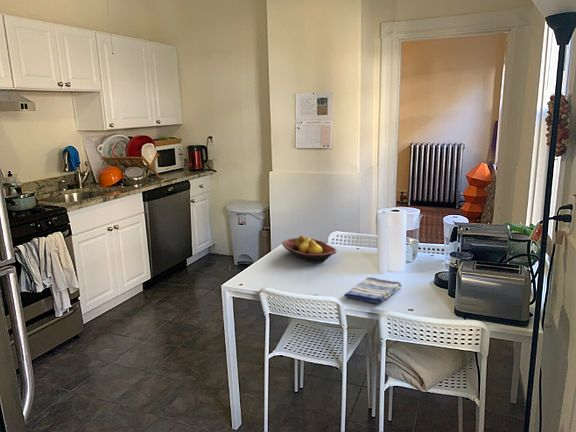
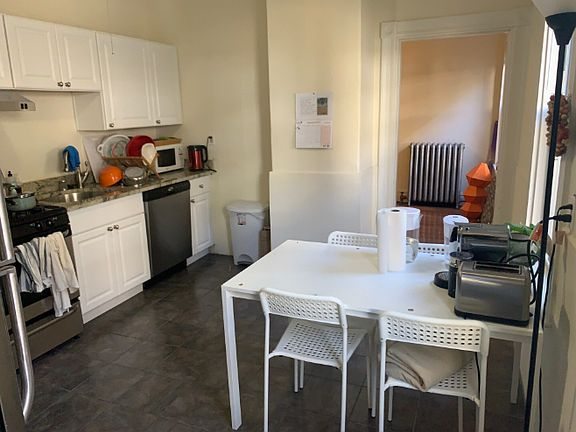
- dish towel [343,276,403,305]
- fruit bowl [281,234,338,264]
